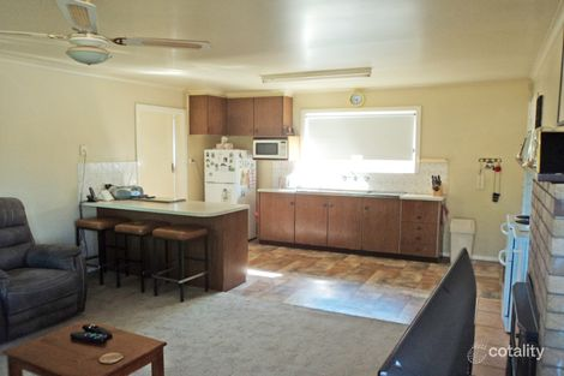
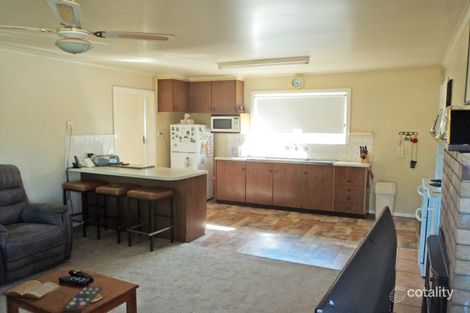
+ book [2,279,61,301]
+ remote control [61,286,103,313]
